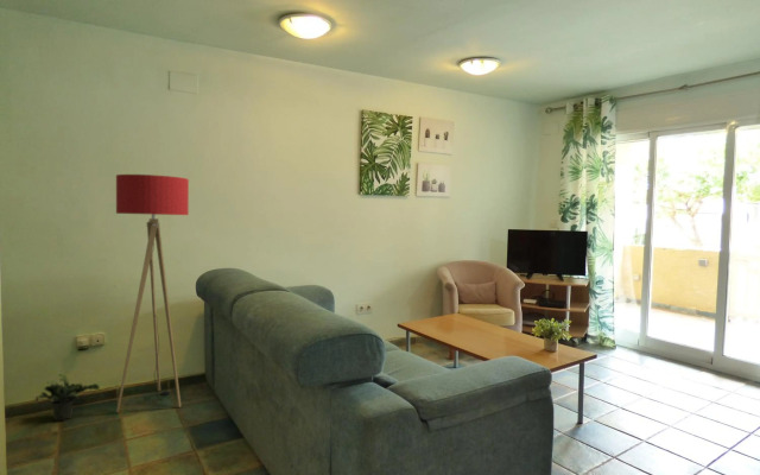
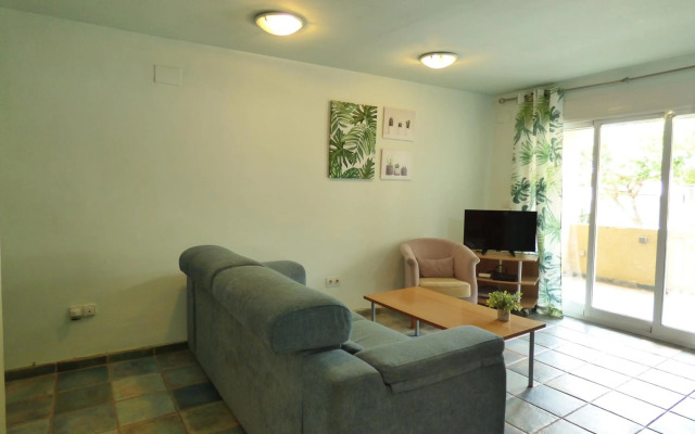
- potted plant [37,373,101,422]
- floor lamp [115,173,190,413]
